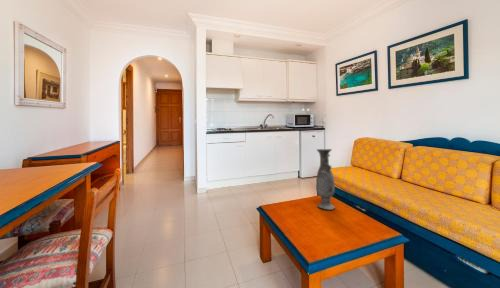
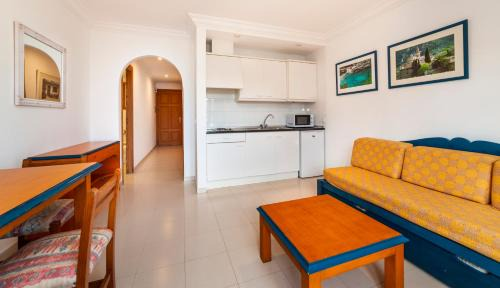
- vase [315,148,336,211]
